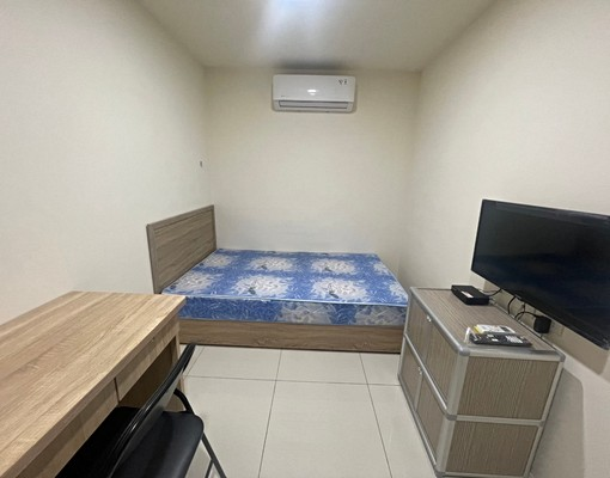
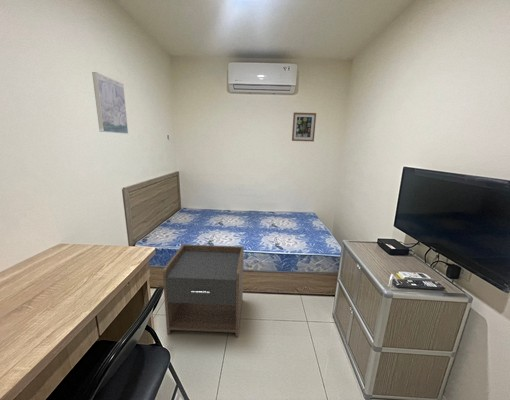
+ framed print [91,71,129,135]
+ wall art [291,111,317,143]
+ nightstand [162,243,245,338]
